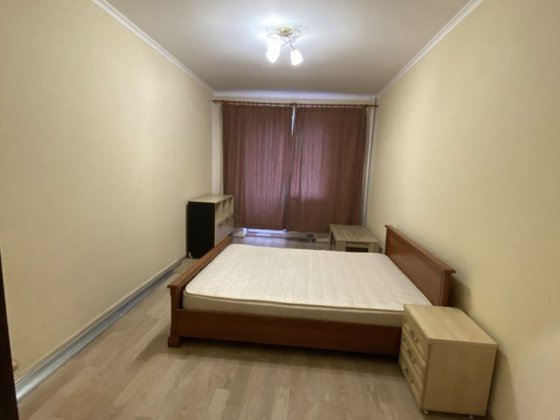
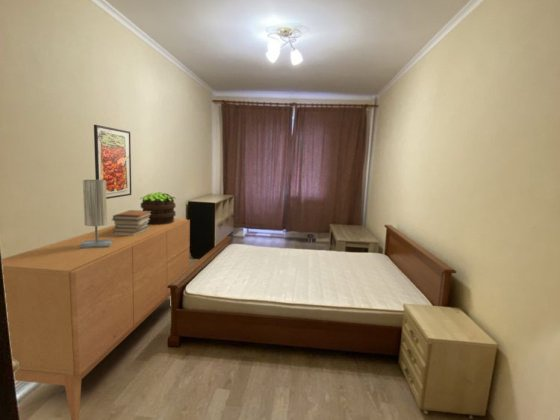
+ potted plant [139,191,177,225]
+ sideboard [1,217,191,420]
+ book stack [111,209,151,236]
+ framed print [93,124,132,200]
+ table lamp [79,179,113,249]
